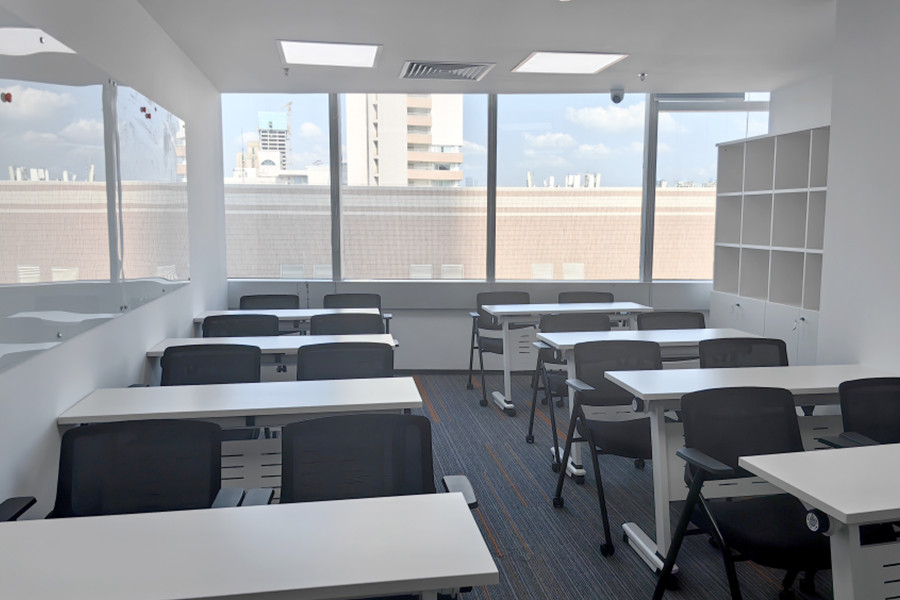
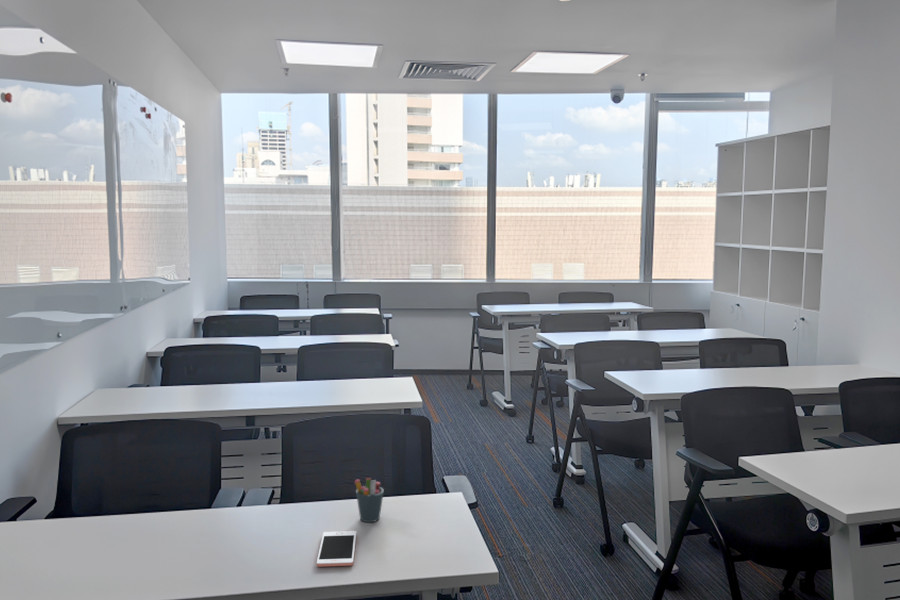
+ cell phone [316,530,357,568]
+ pen holder [354,477,385,523]
